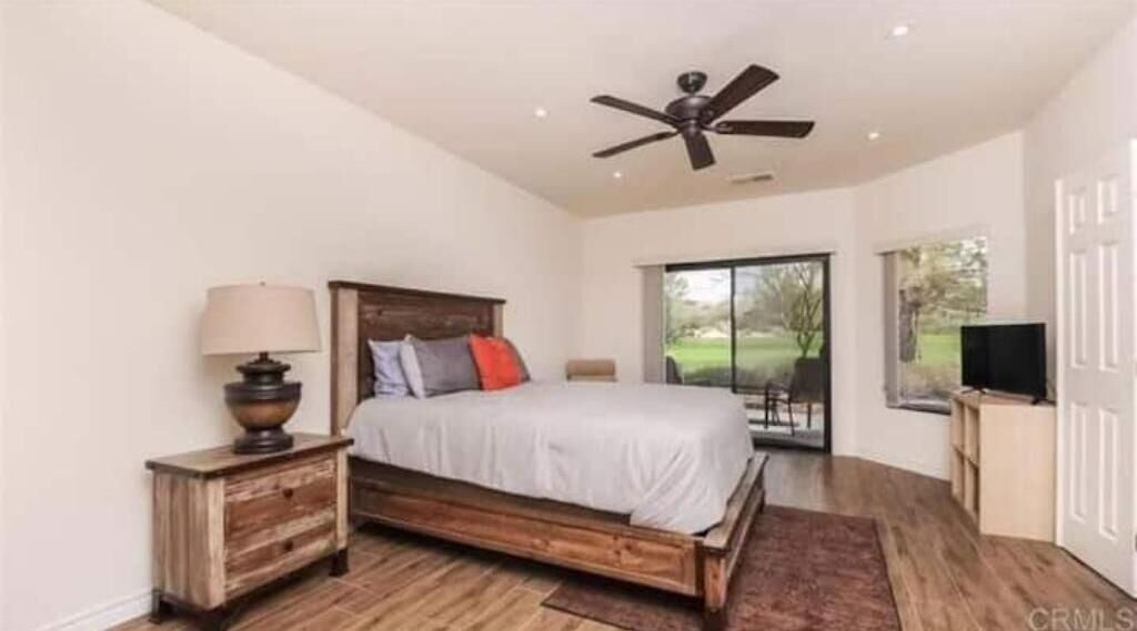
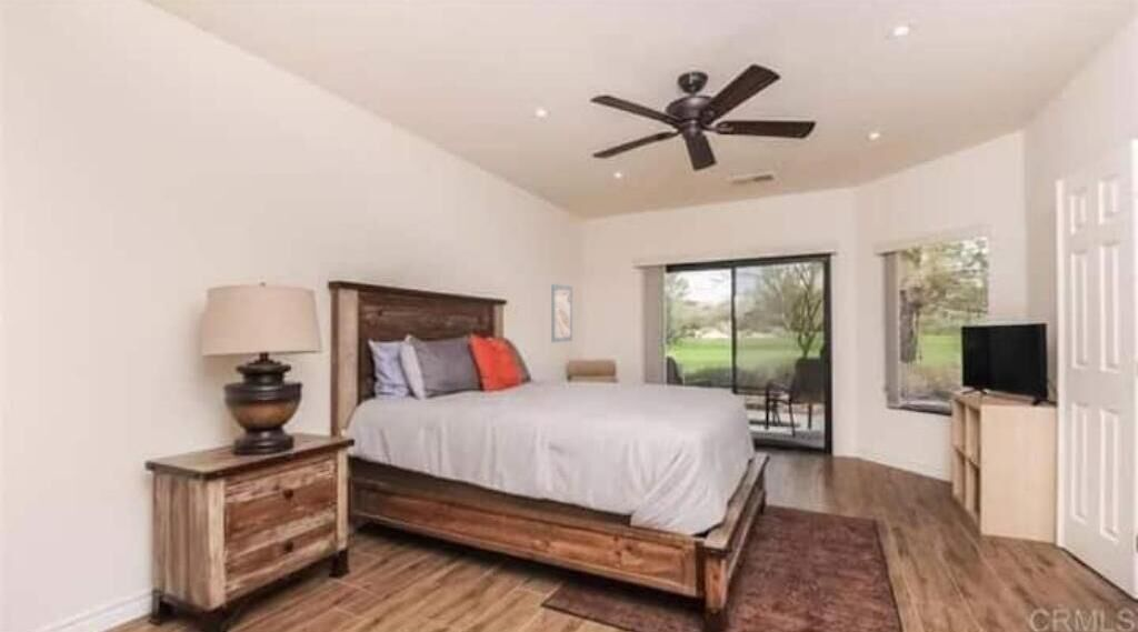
+ wall art [550,283,573,343]
